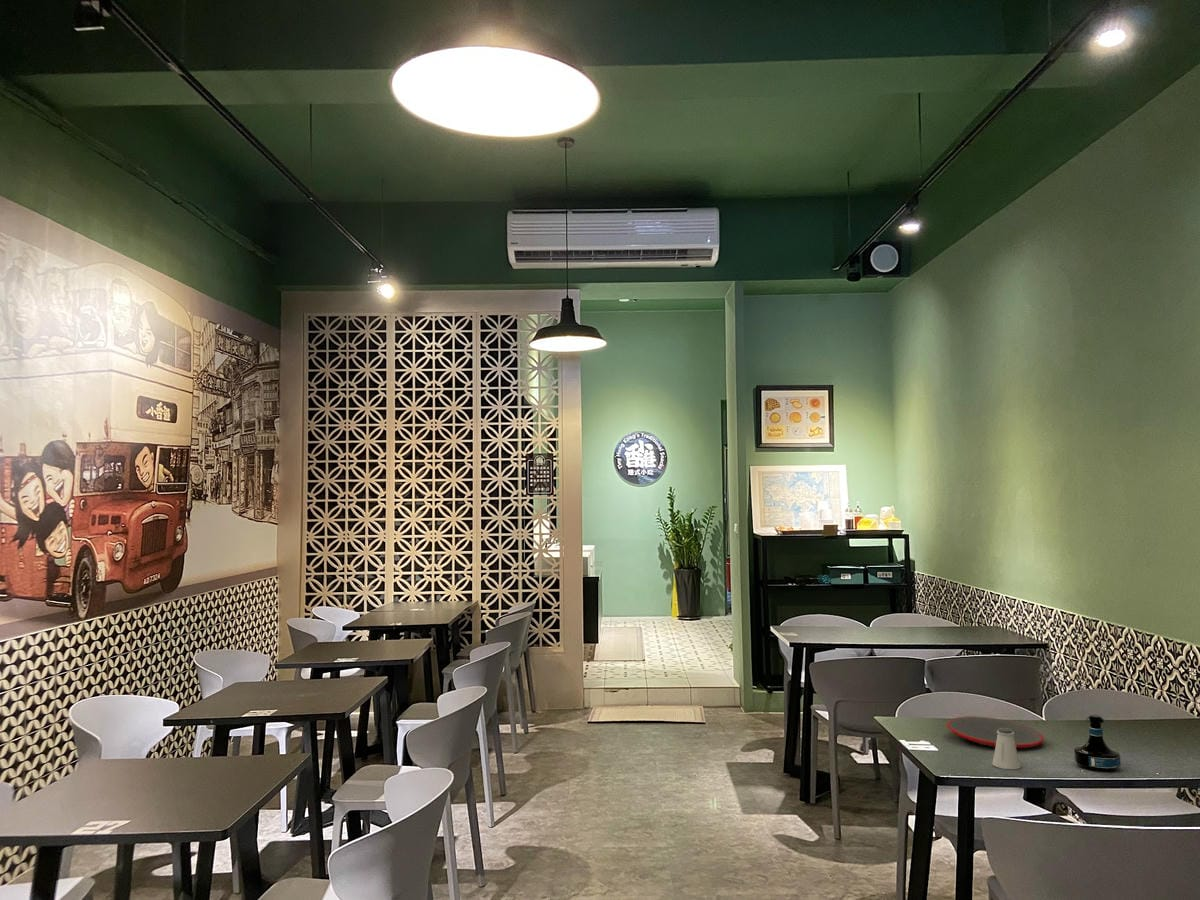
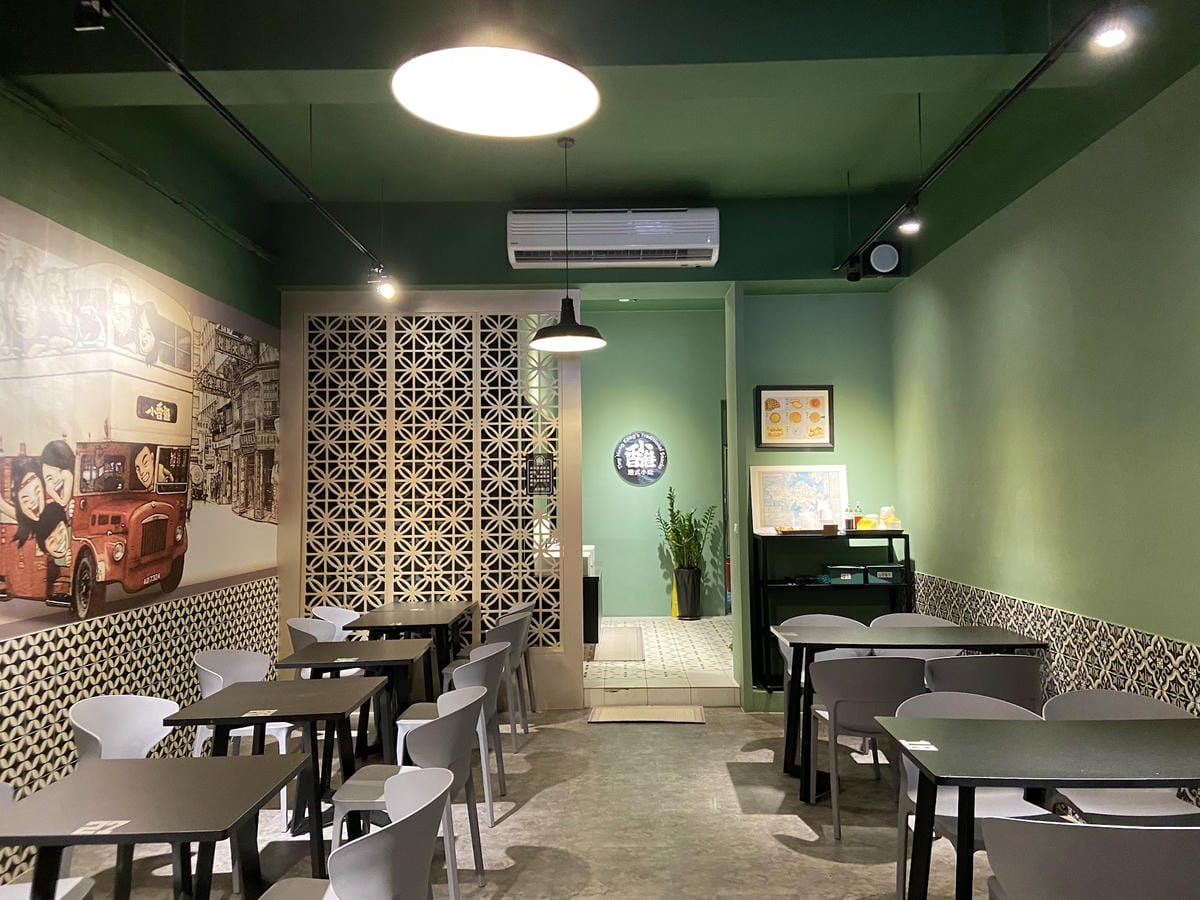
- tequila bottle [1073,714,1122,773]
- plate [946,715,1045,749]
- saltshaker [992,728,1021,770]
